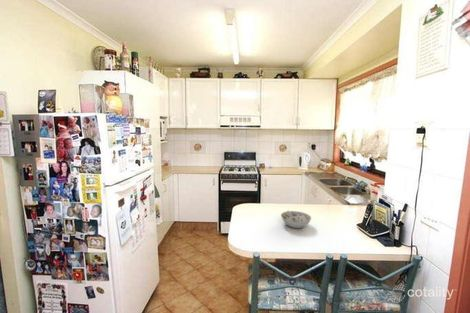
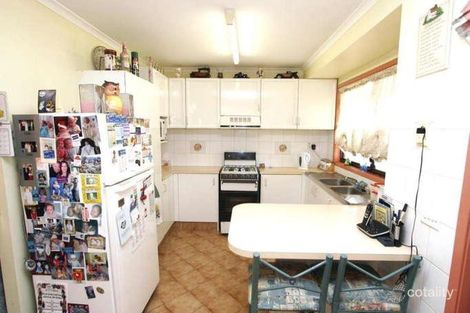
- bowl [280,210,312,229]
